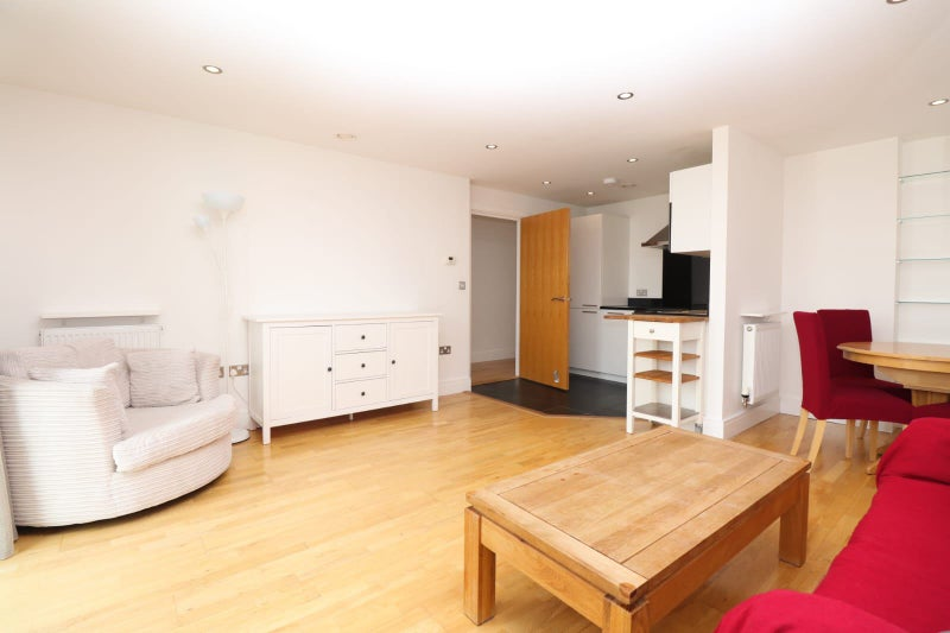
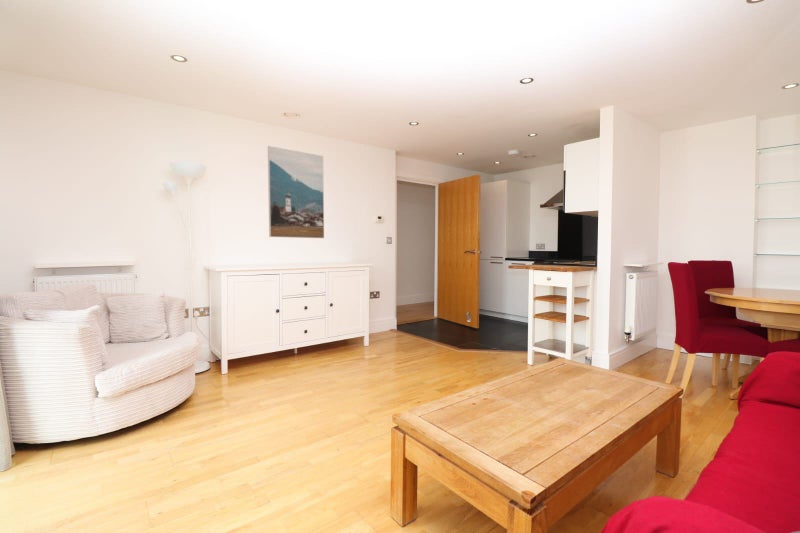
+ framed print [267,145,325,239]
